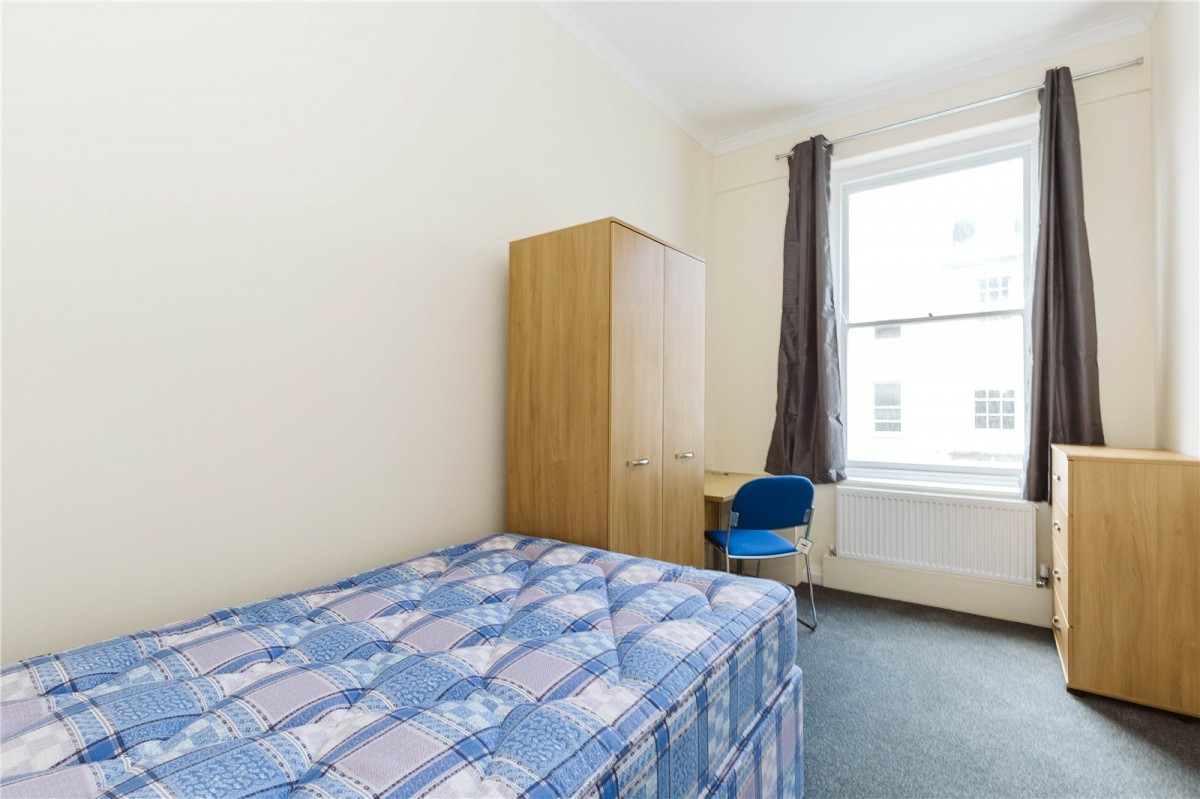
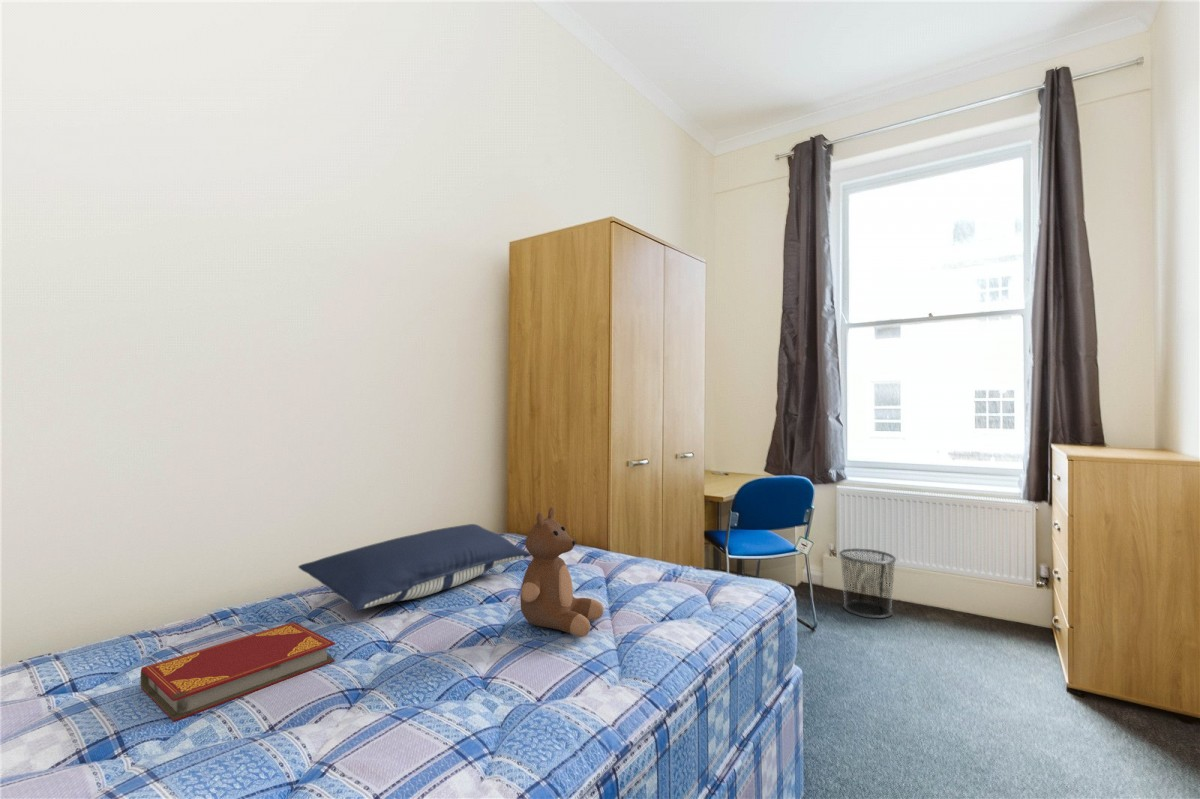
+ teddy bear [519,506,605,637]
+ waste bin [838,547,897,619]
+ pillow [297,523,532,612]
+ hardback book [140,621,336,722]
